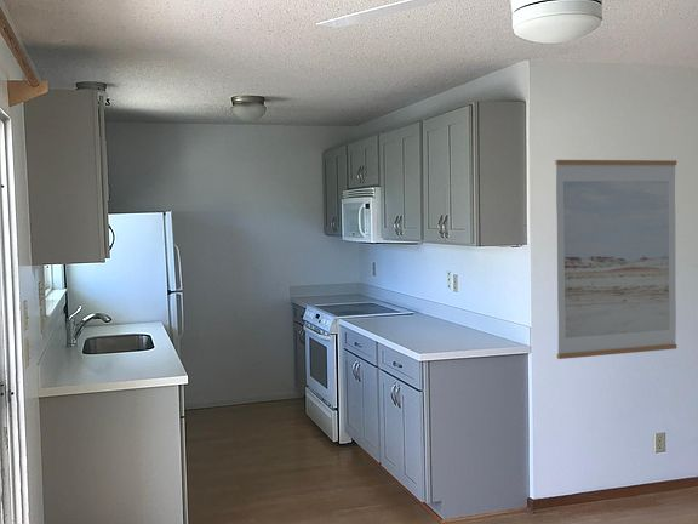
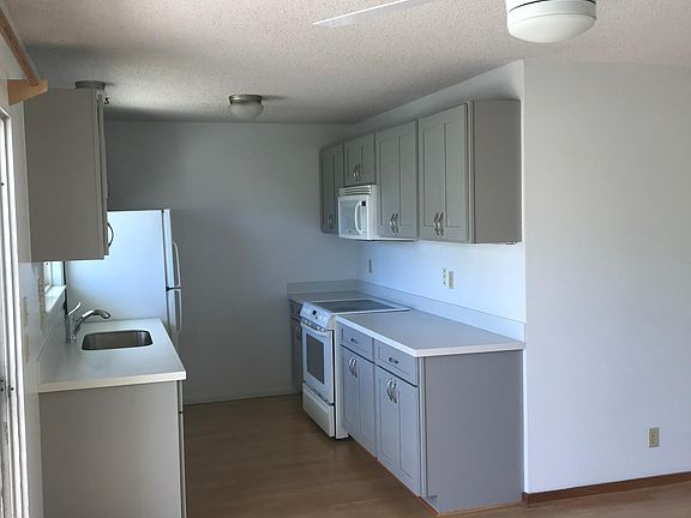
- wall art [554,159,677,360]
